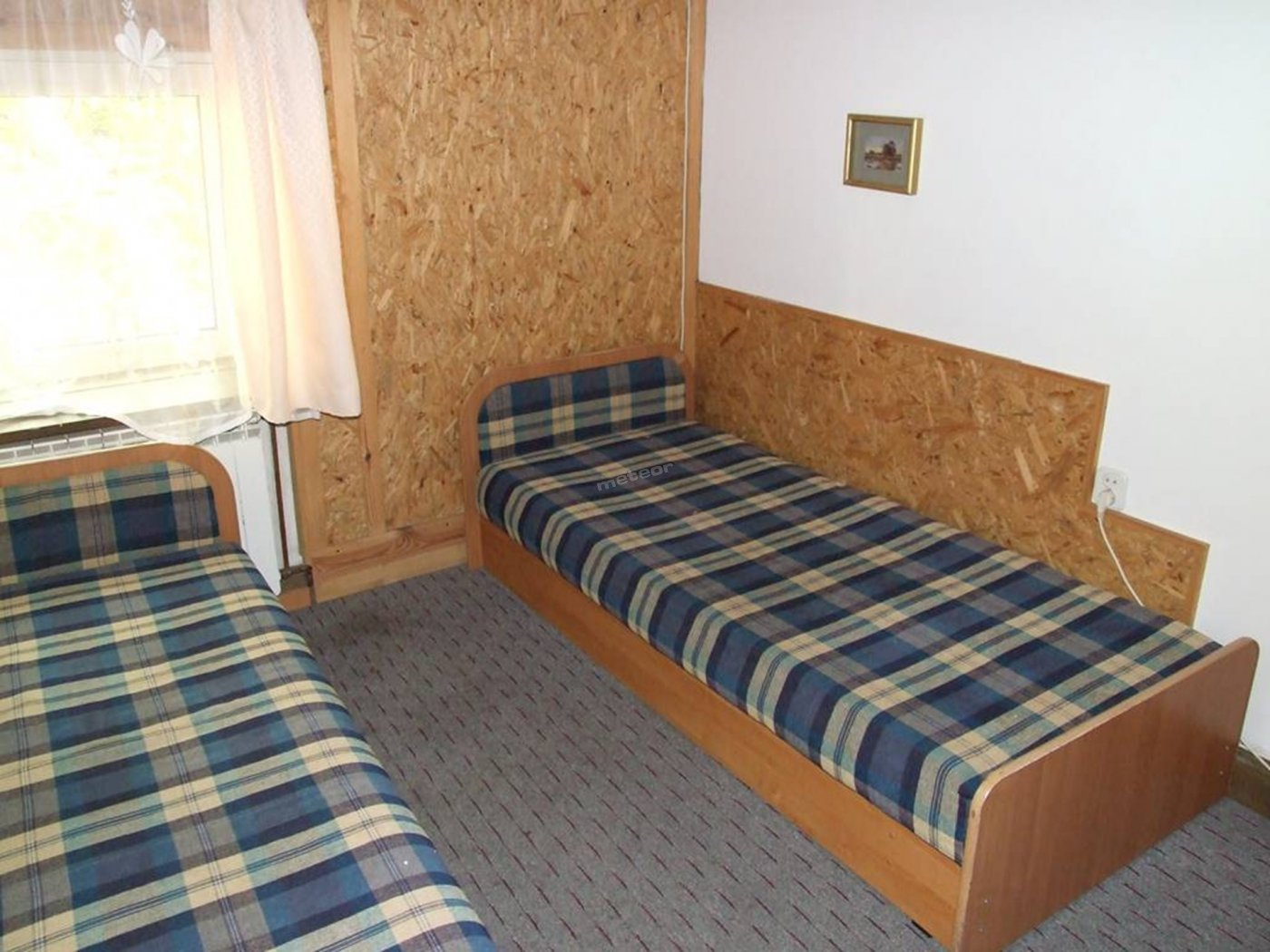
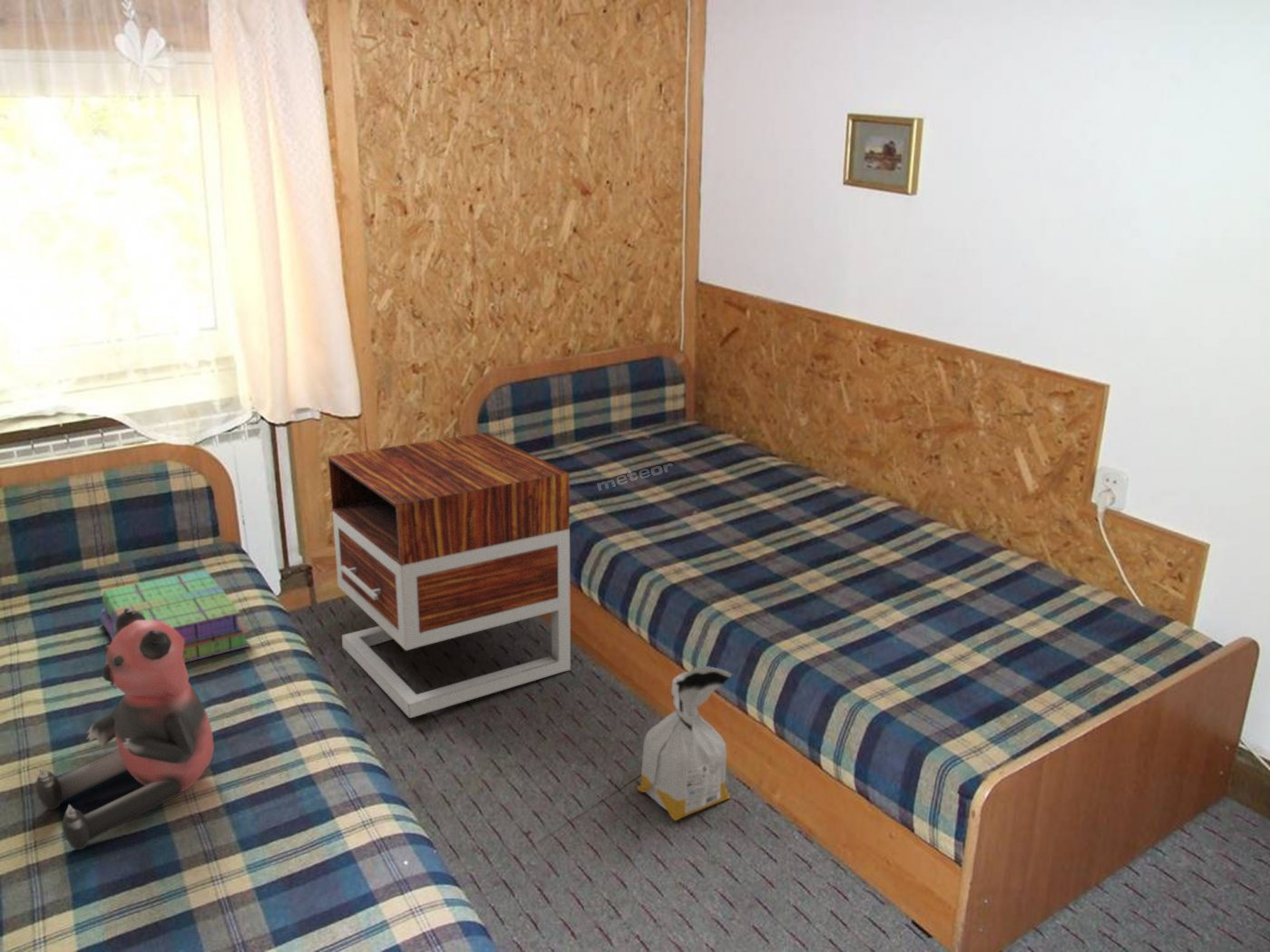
+ nightstand [327,432,572,719]
+ bear [34,608,215,850]
+ bag [636,665,733,821]
+ stack of books [99,569,251,664]
